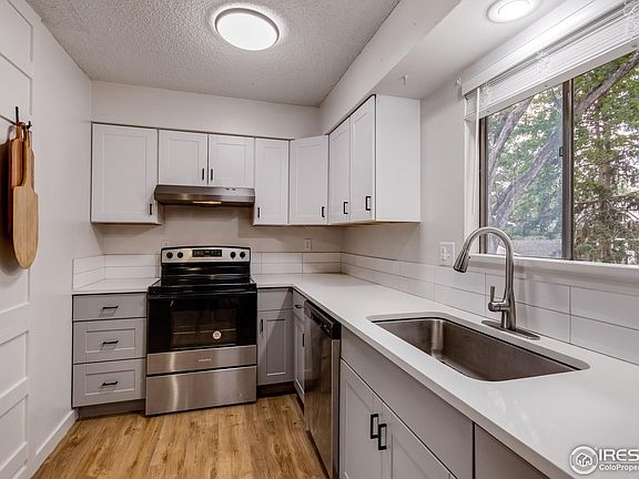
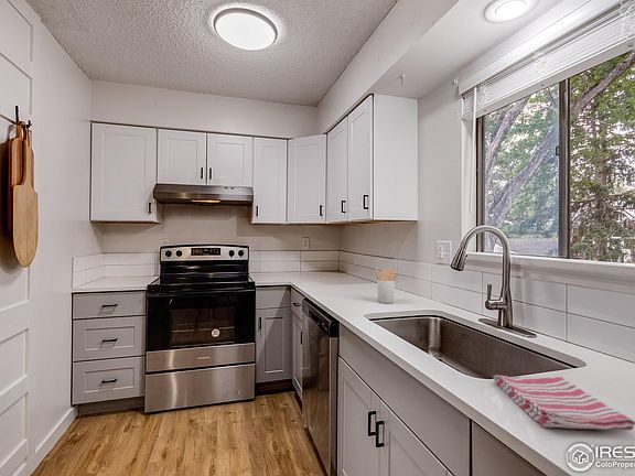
+ dish towel [493,375,635,432]
+ utensil holder [374,268,399,304]
